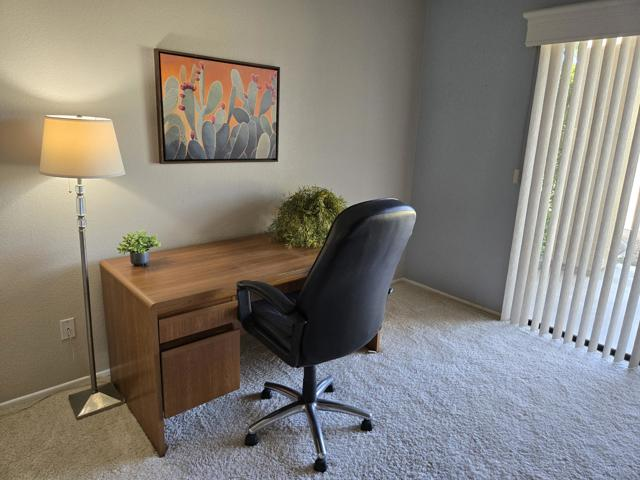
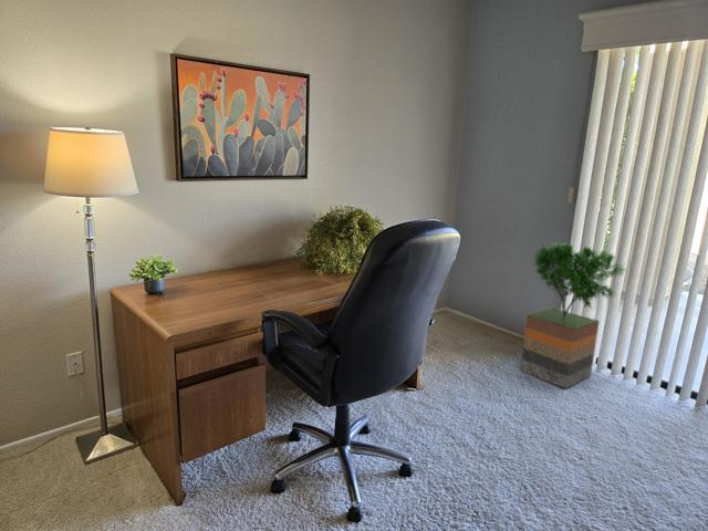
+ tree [519,240,627,389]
